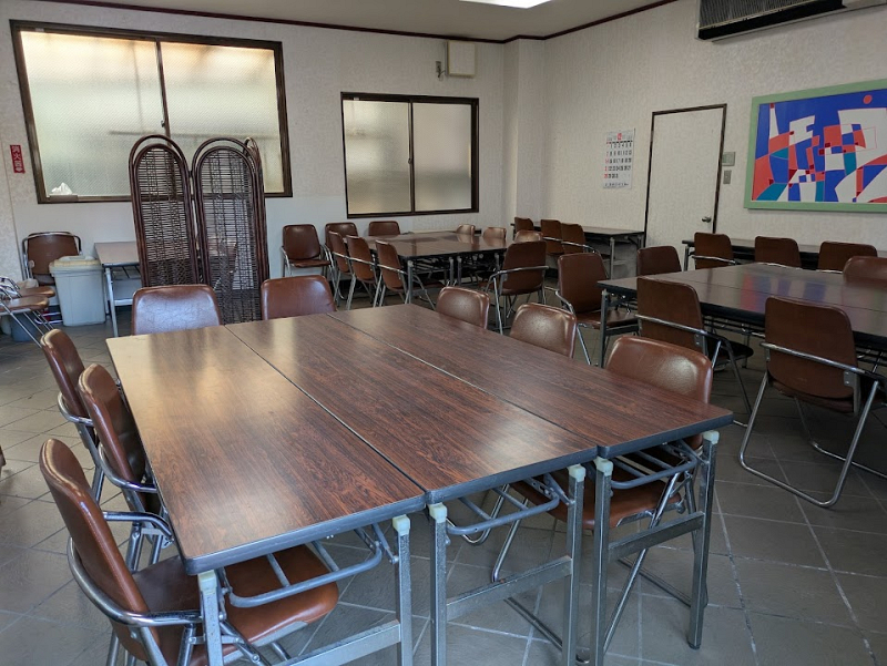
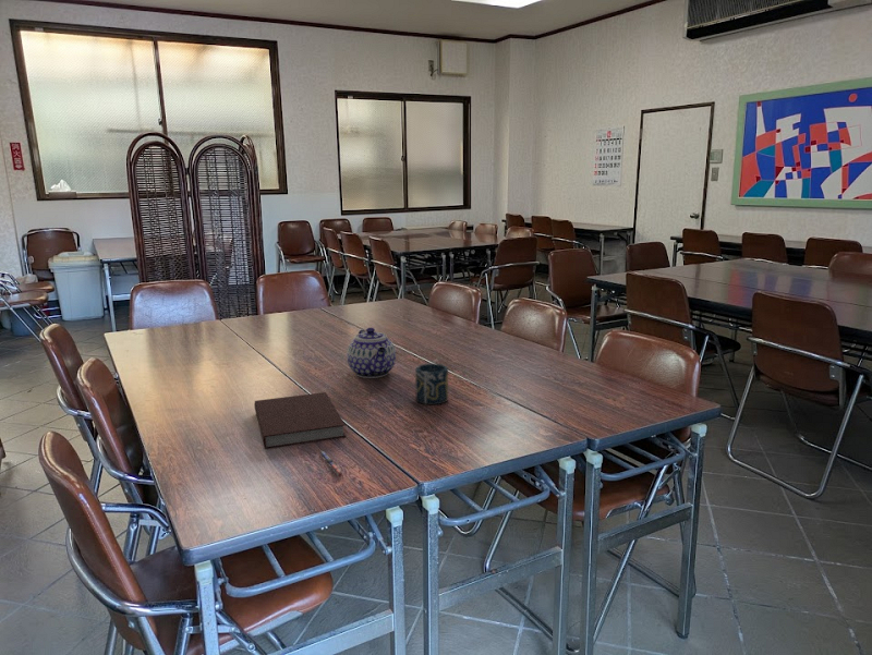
+ notebook [253,391,347,450]
+ teapot [346,327,397,379]
+ pen [319,450,344,477]
+ cup [414,363,449,405]
